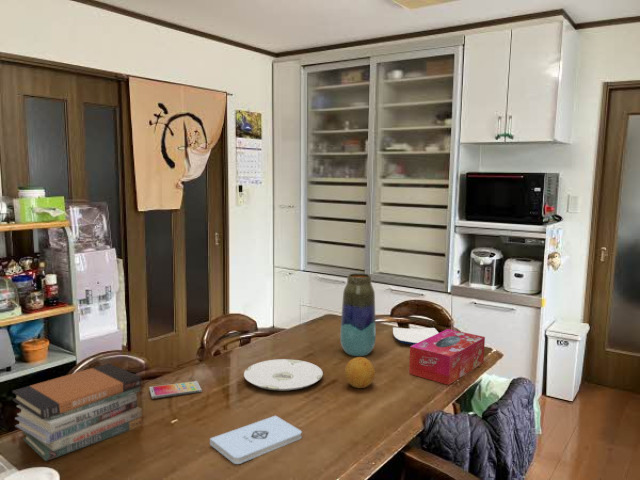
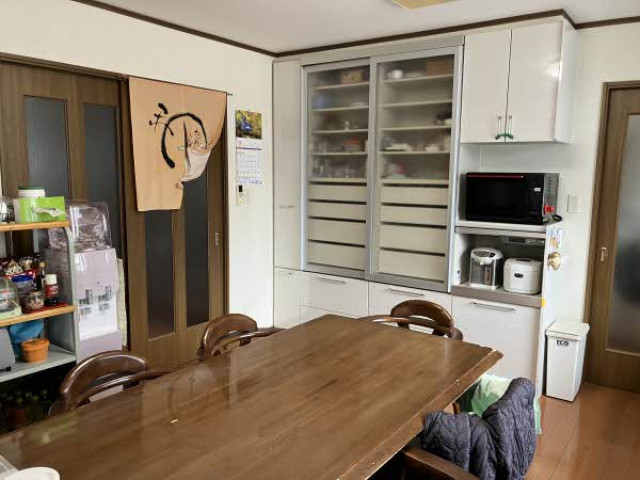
- book stack [11,362,143,462]
- fruit [344,356,376,389]
- plate [243,358,324,391]
- plate [392,327,439,346]
- vase [339,272,377,357]
- notepad [209,415,303,465]
- tissue box [408,328,486,386]
- smartphone [148,380,203,400]
